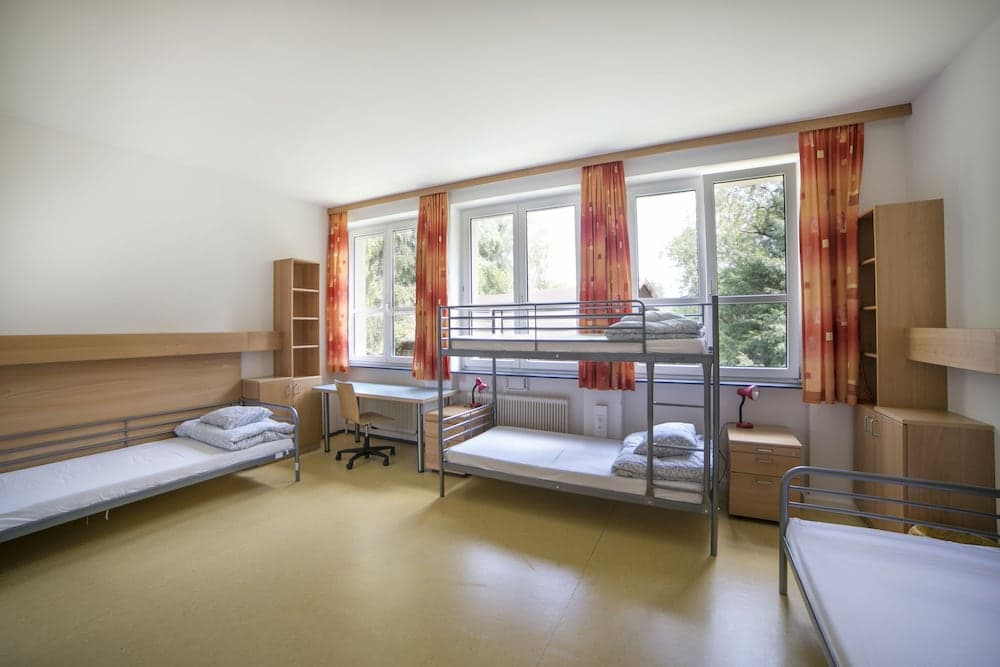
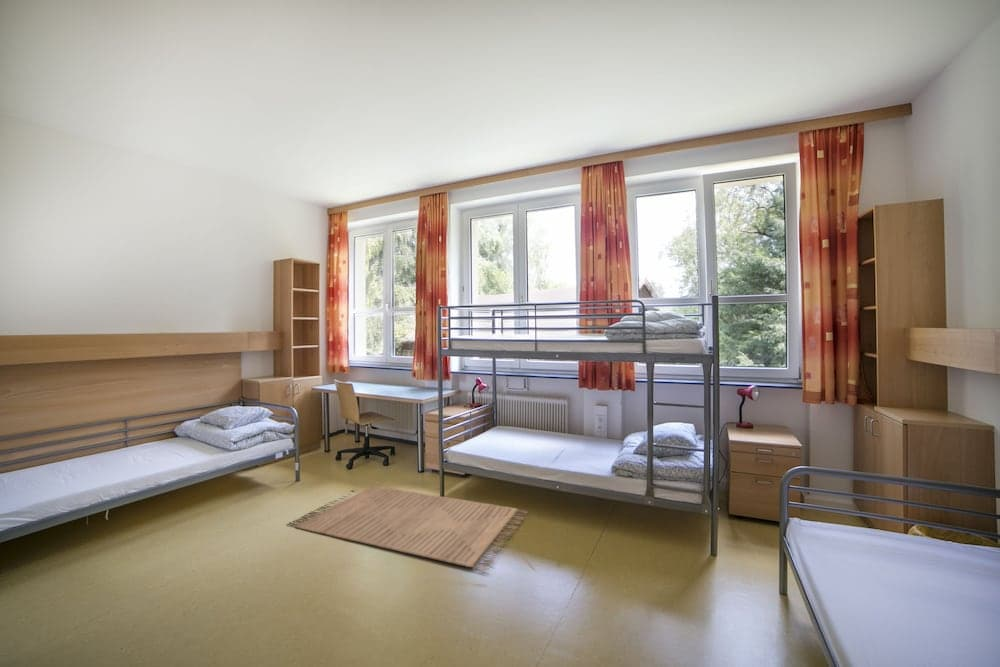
+ rug [286,485,529,571]
